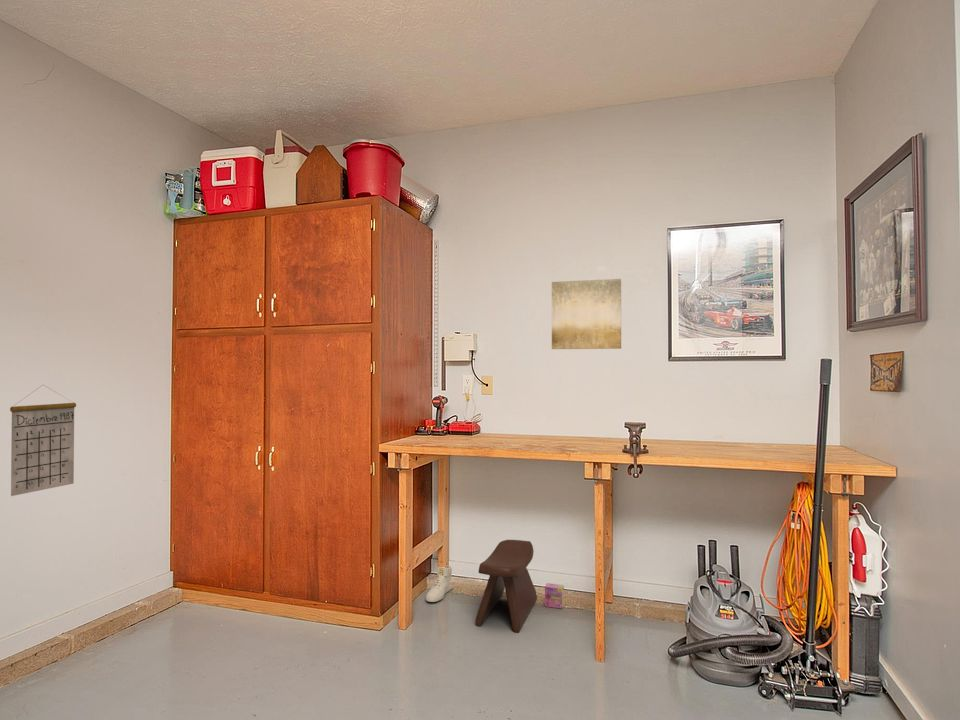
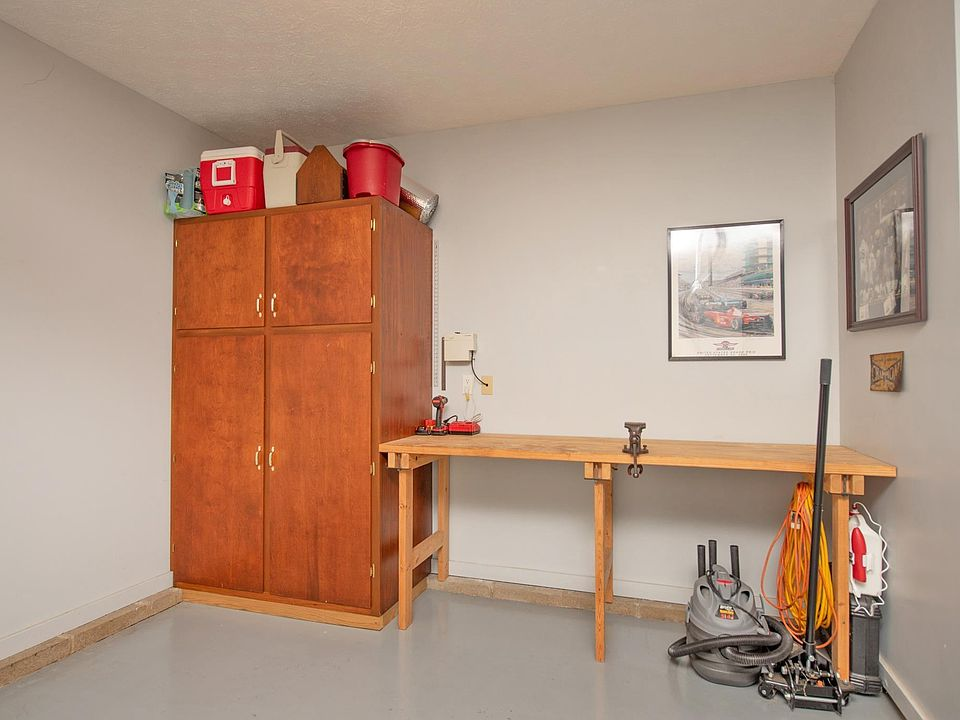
- stool [474,539,538,634]
- wall art [551,278,622,350]
- calendar [9,384,77,497]
- box [544,582,565,610]
- sneaker [425,565,453,603]
